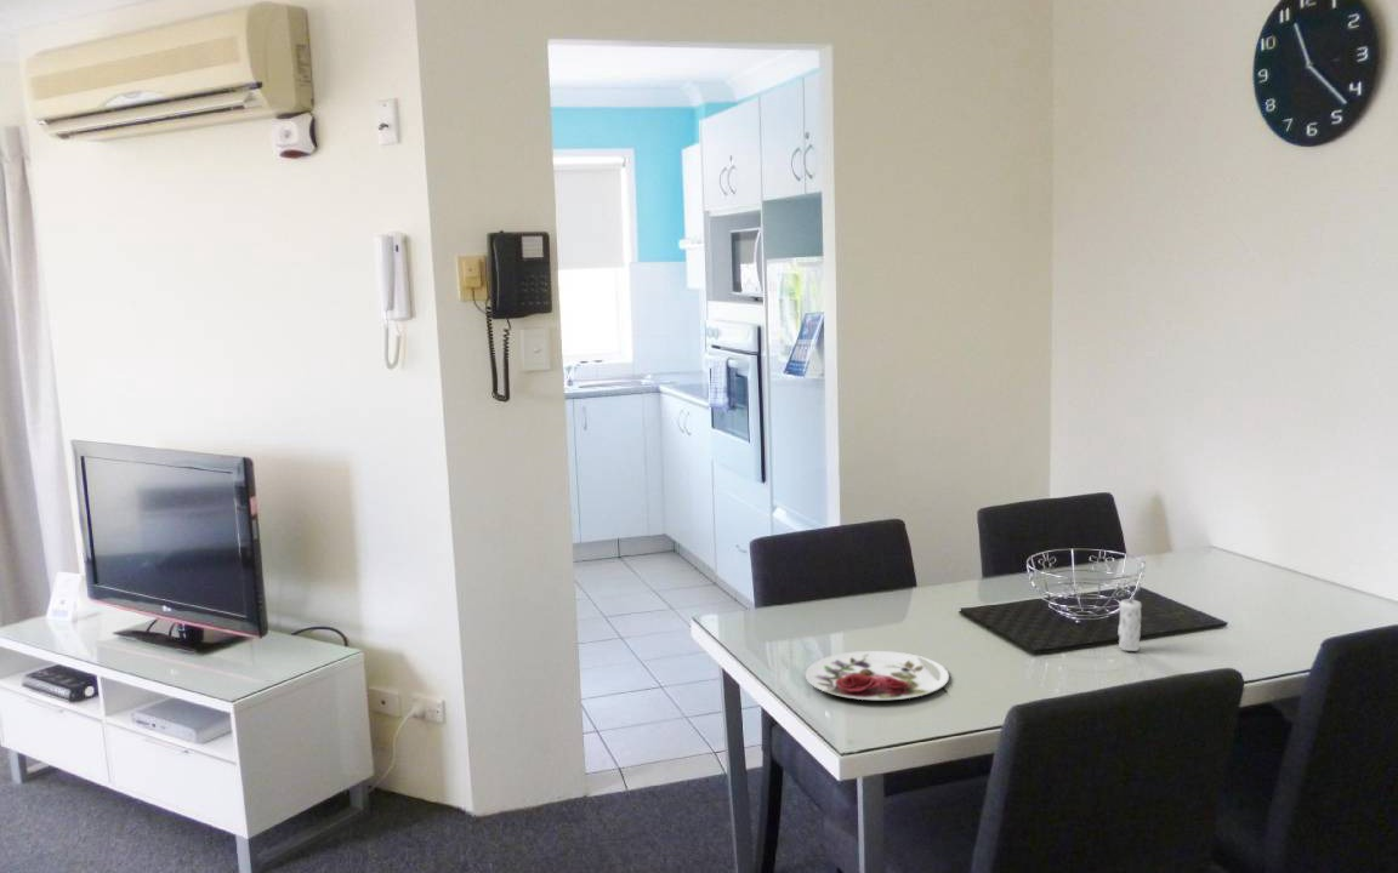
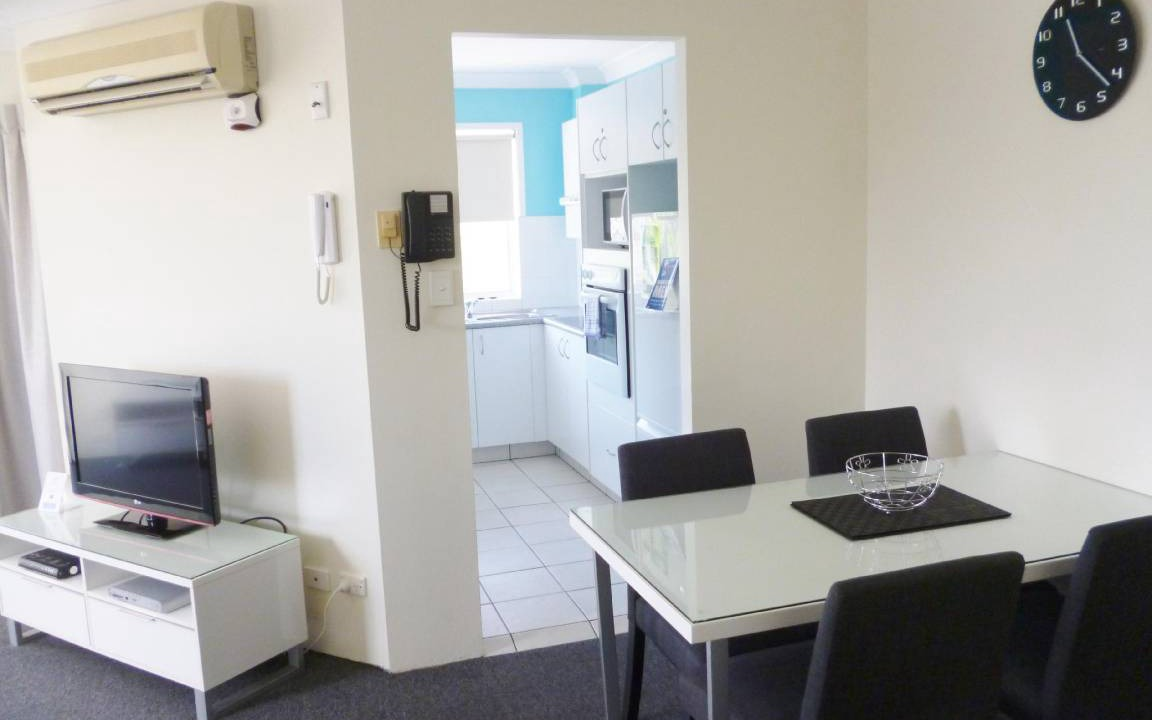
- candle [1116,593,1143,652]
- plate [805,650,950,701]
